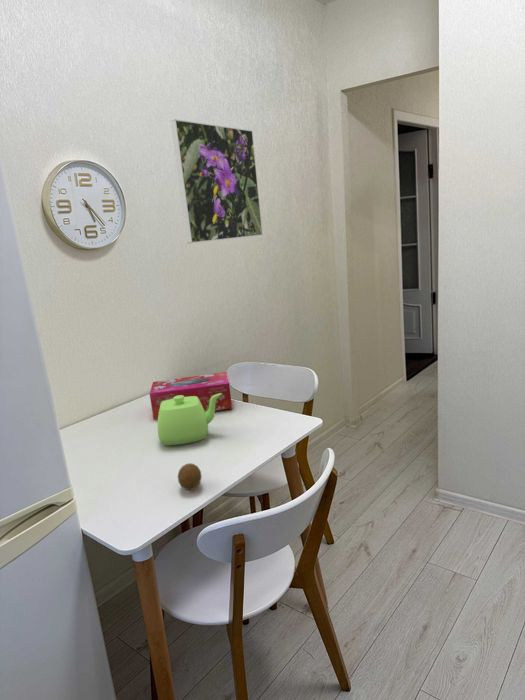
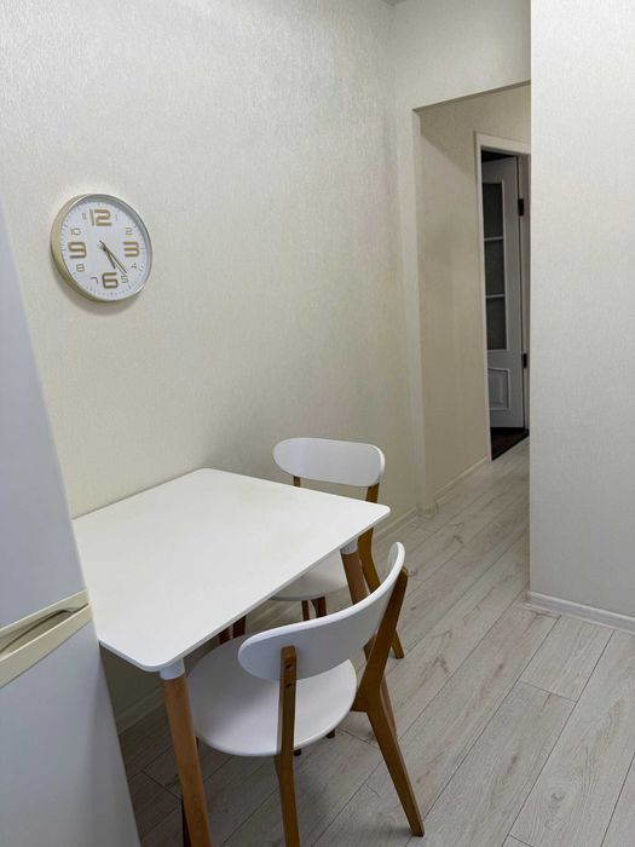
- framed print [170,118,264,244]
- teapot [157,393,222,446]
- fruit [177,462,203,491]
- tissue box [149,371,233,421]
